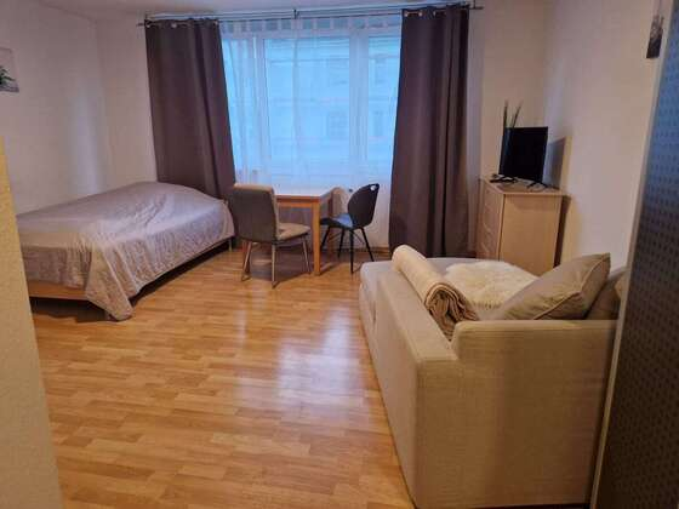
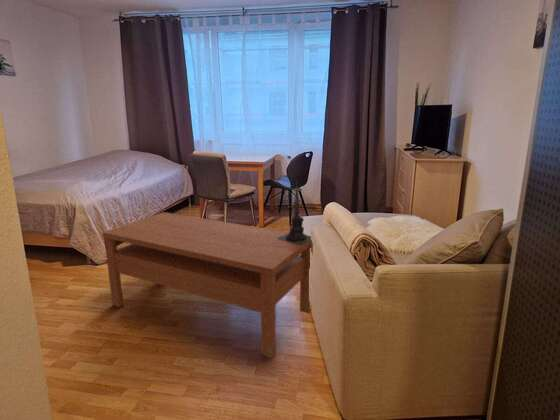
+ coffee table [101,211,314,360]
+ candle holder [277,179,313,246]
